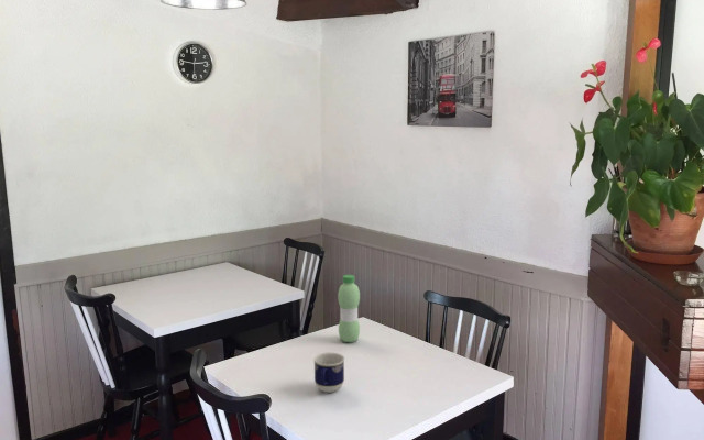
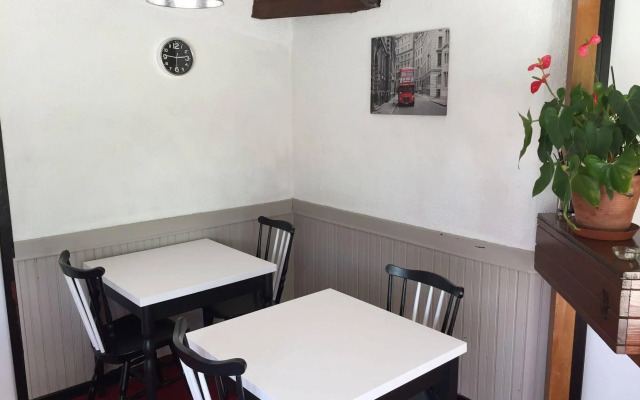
- cup [312,352,345,394]
- water bottle [337,274,361,343]
